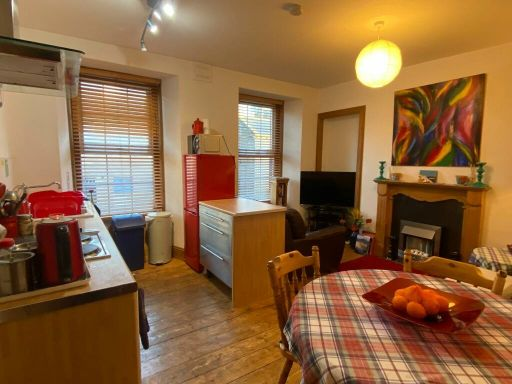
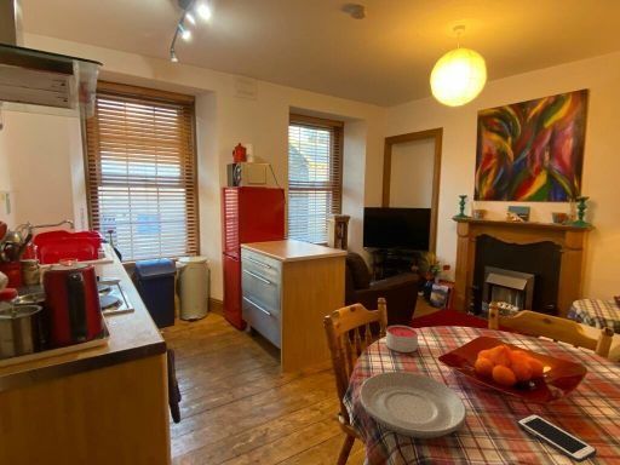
+ plate [357,371,469,440]
+ cell phone [516,413,598,464]
+ candle [385,325,419,354]
